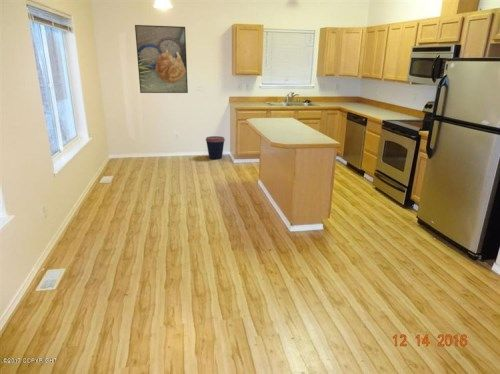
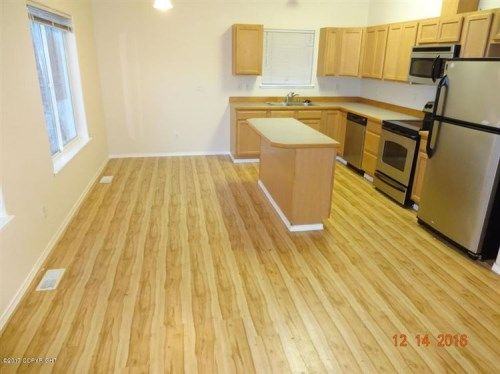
- coffee cup [205,135,226,160]
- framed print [134,24,189,94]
